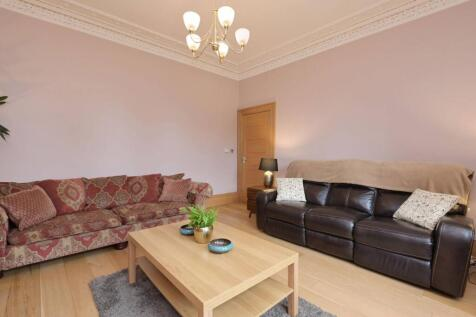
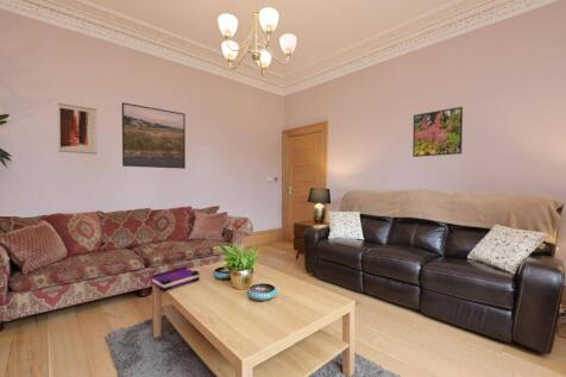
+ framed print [411,106,464,158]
+ wall art [57,102,98,156]
+ board game [150,265,201,293]
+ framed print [121,101,187,170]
